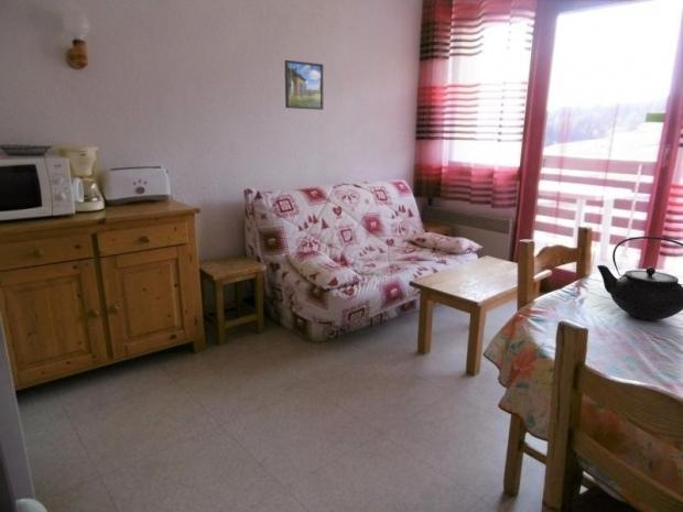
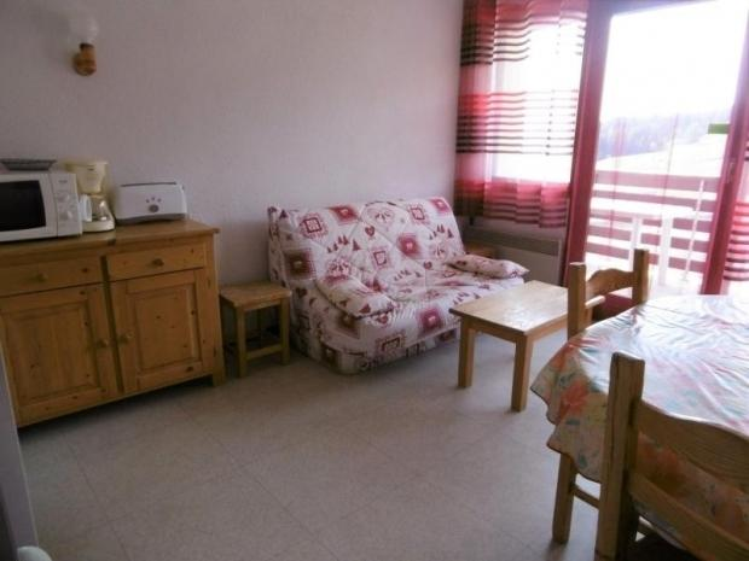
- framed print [283,59,324,111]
- teapot [596,236,683,322]
